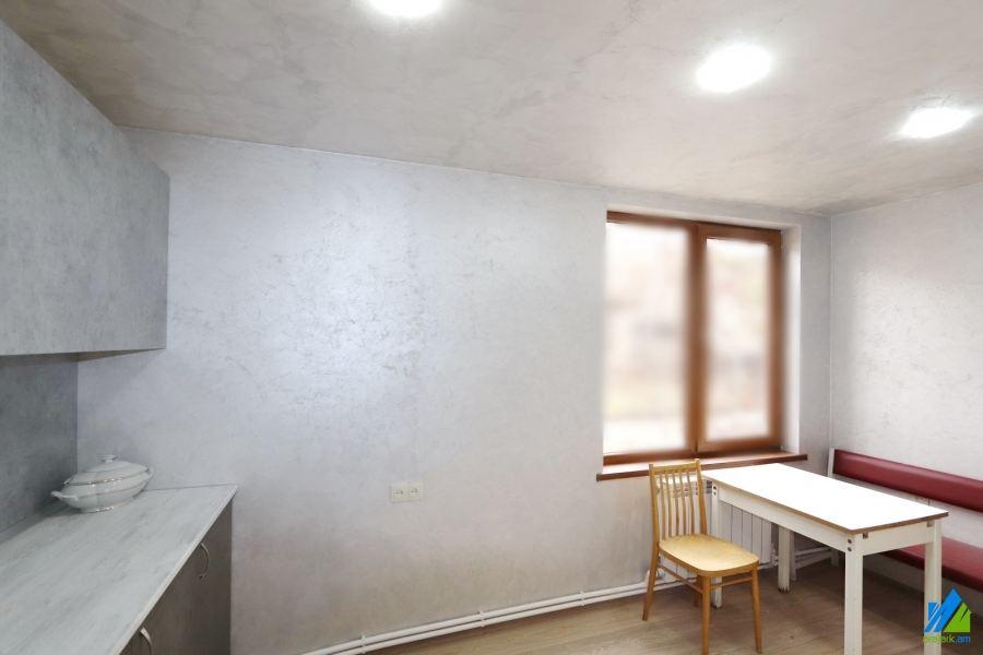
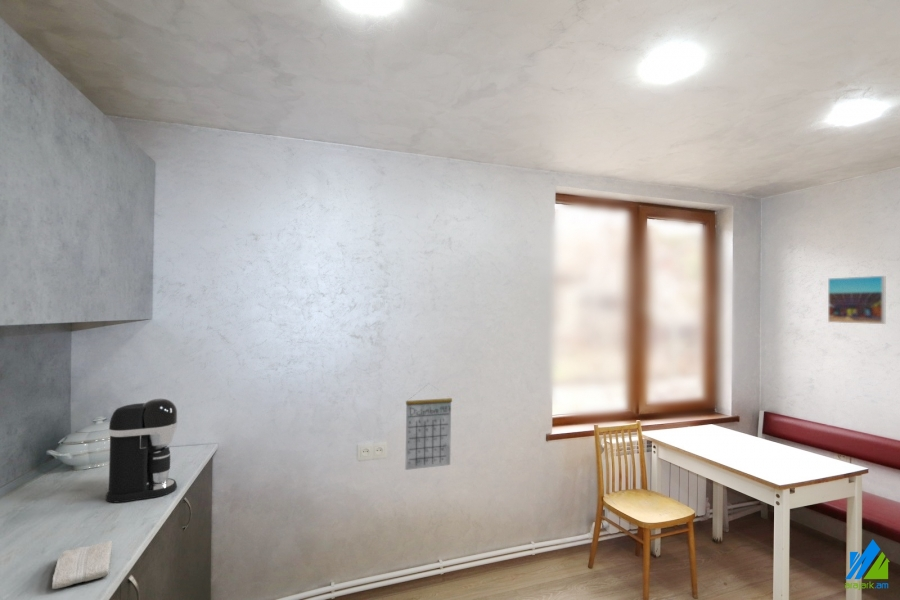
+ calendar [404,383,453,471]
+ coffee maker [105,398,178,503]
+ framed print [827,275,886,325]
+ washcloth [51,540,114,590]
